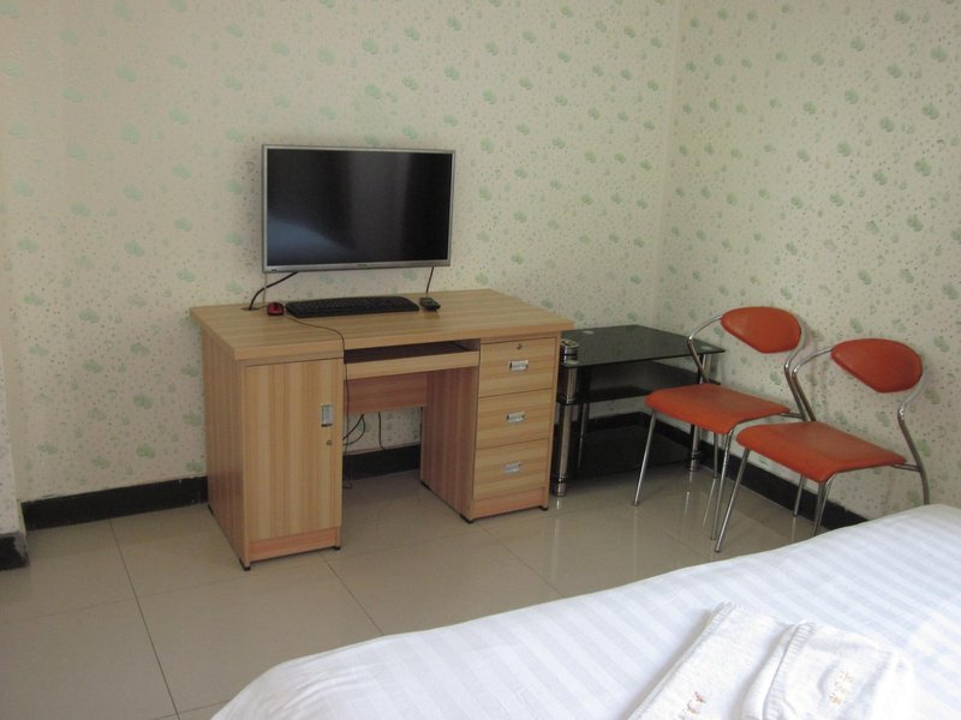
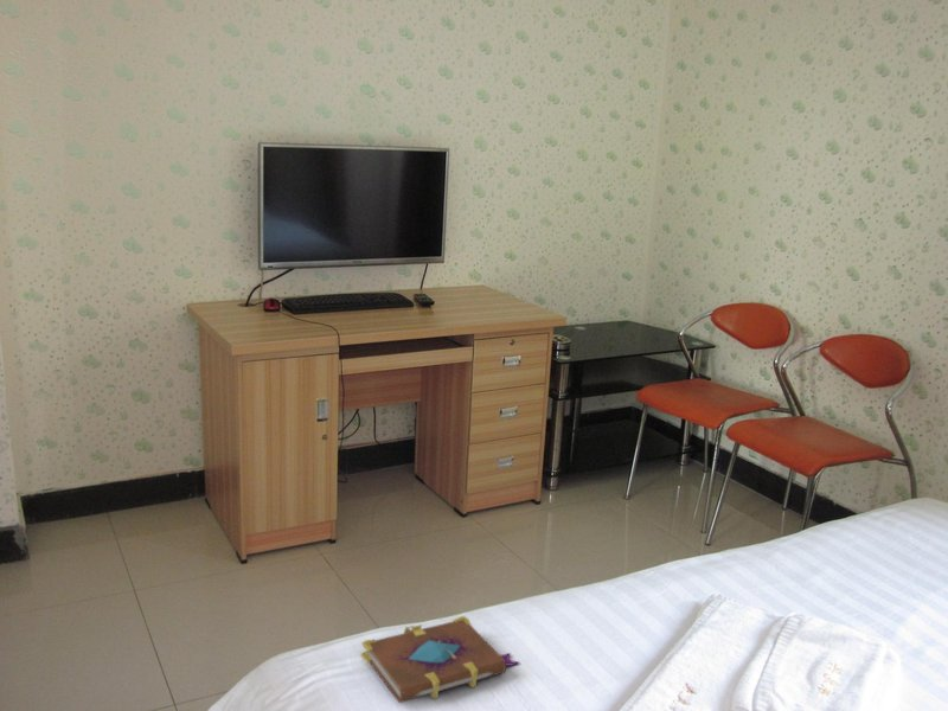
+ book [359,615,520,704]
